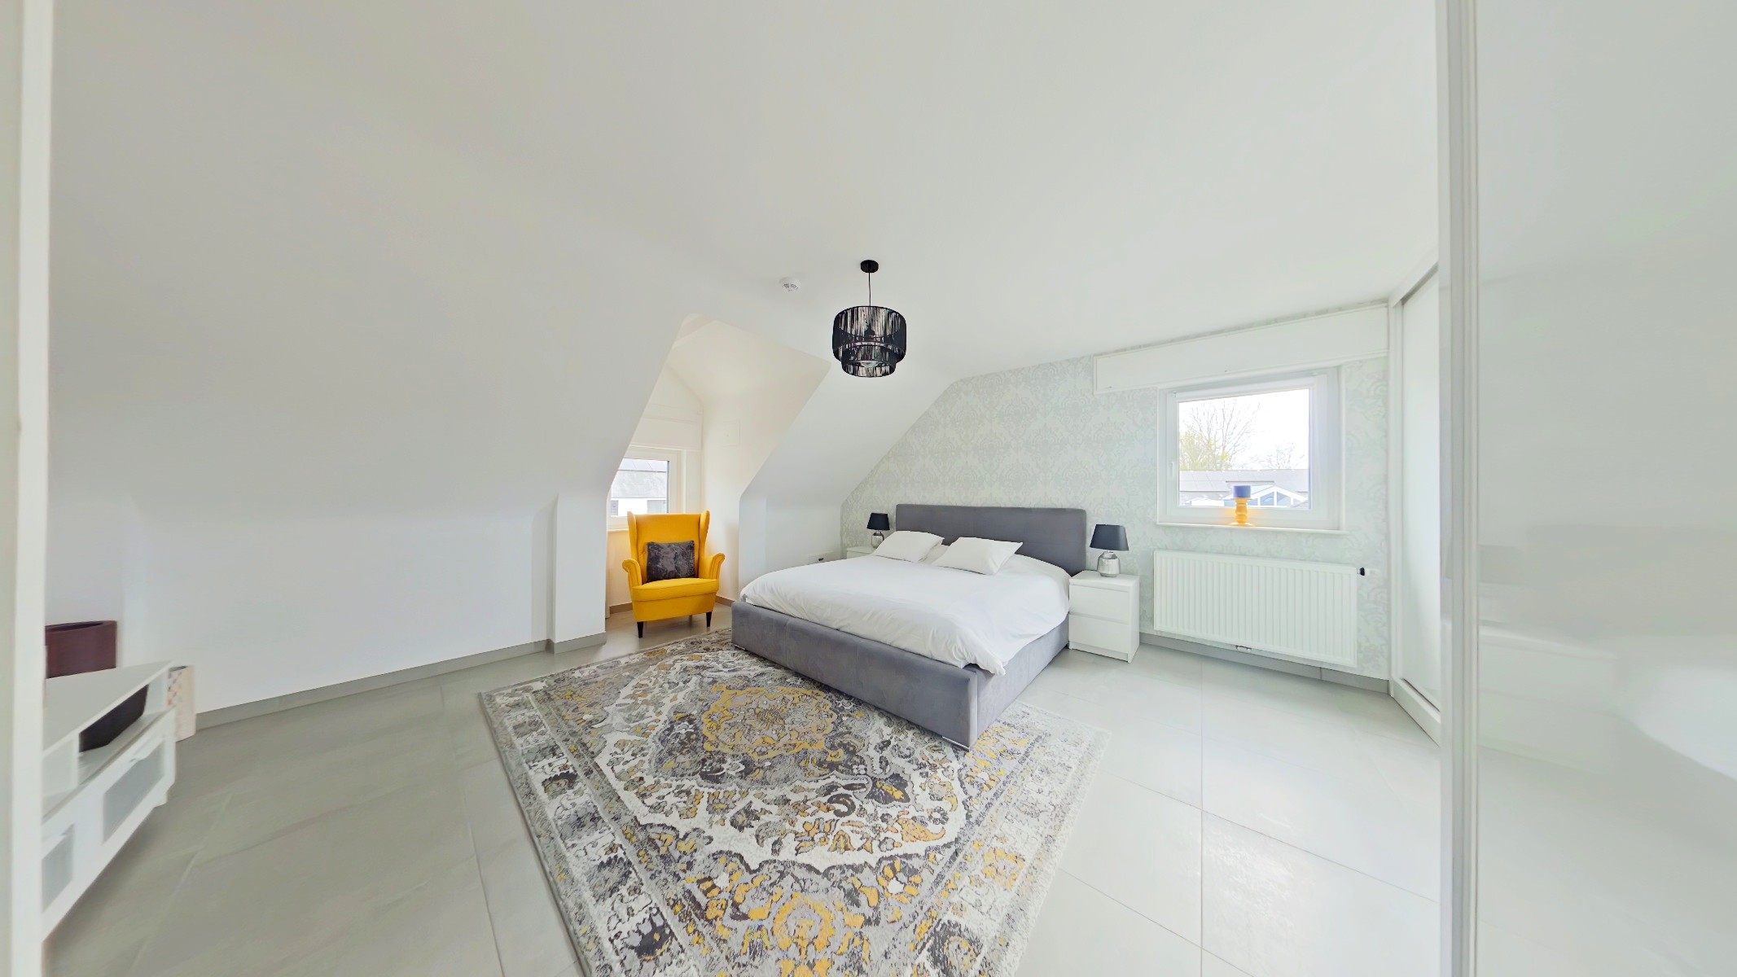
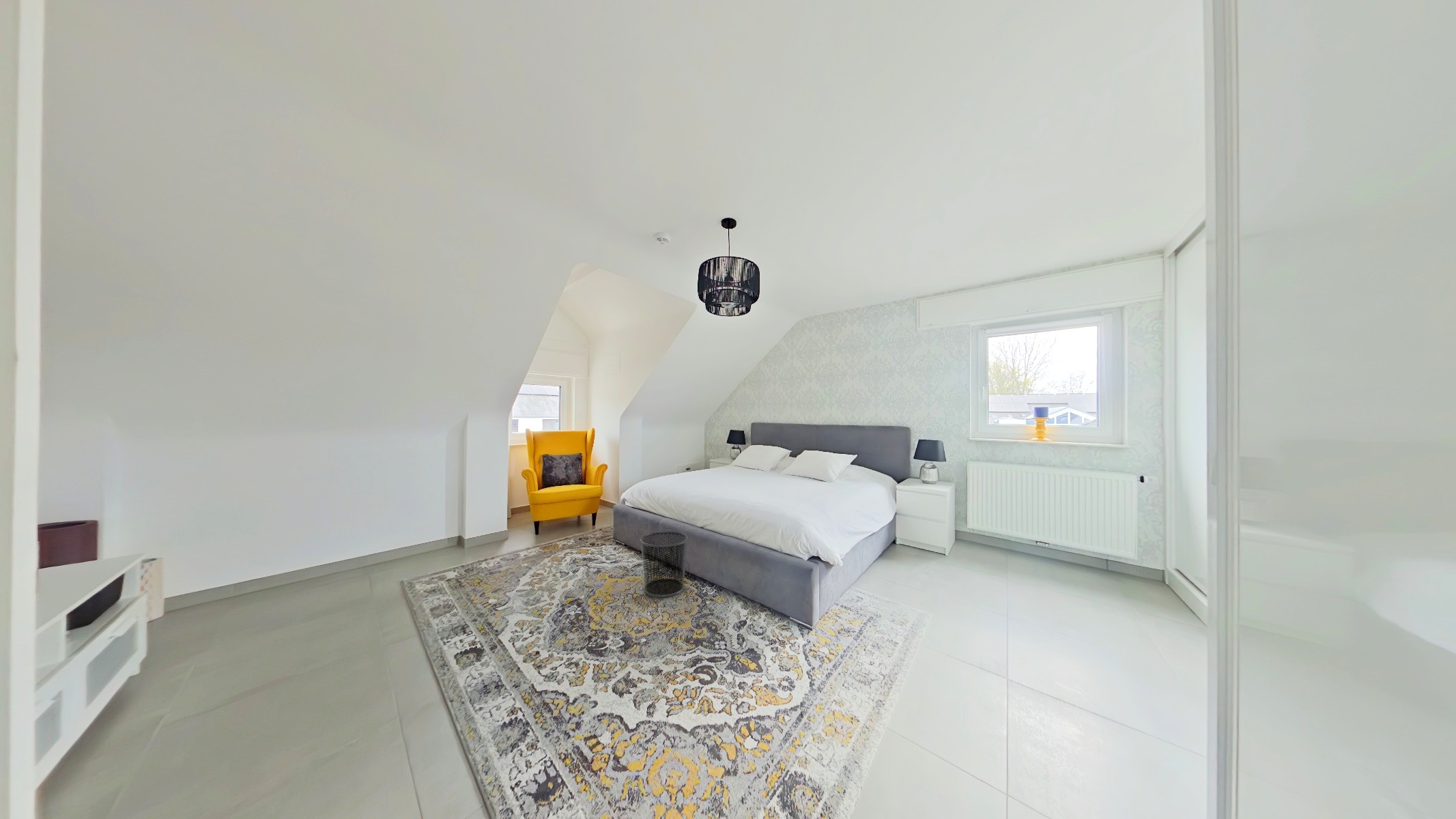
+ waste bin [640,530,689,598]
